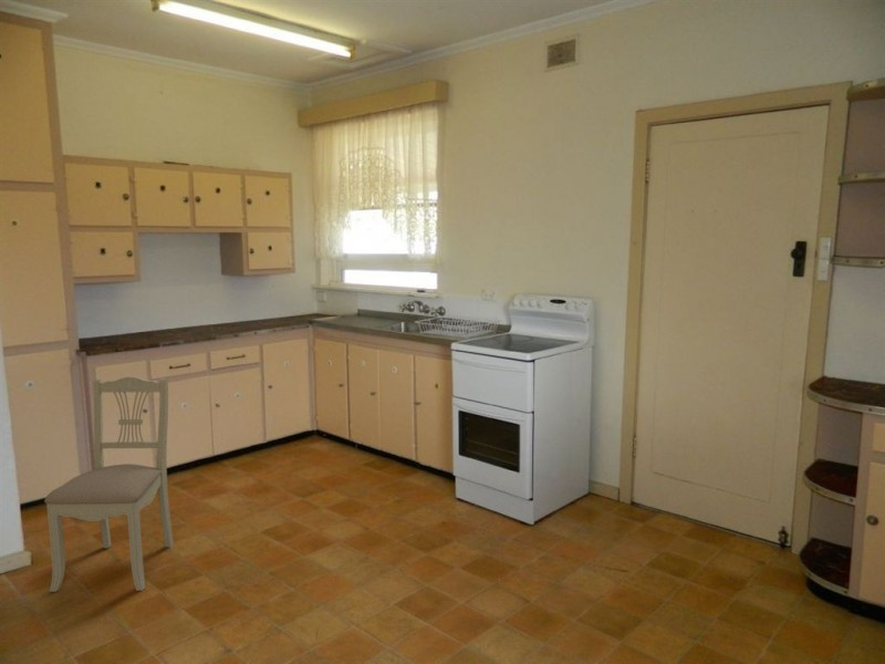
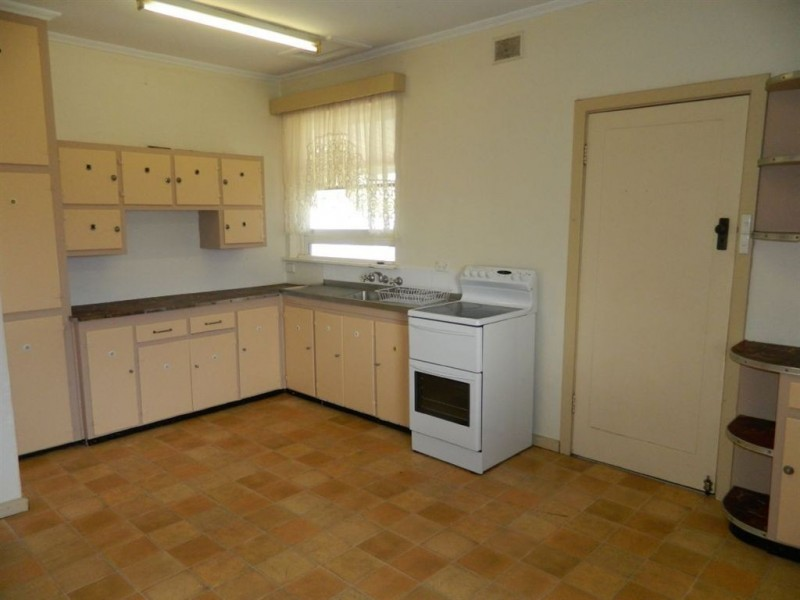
- dining chair [43,375,175,593]
